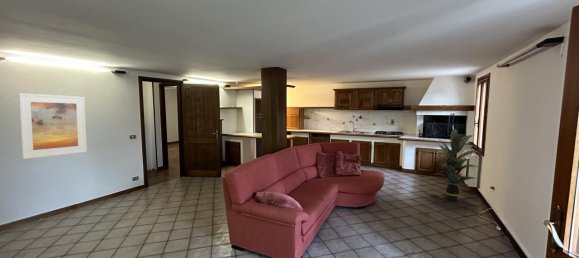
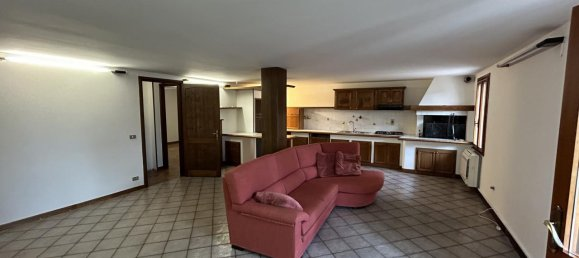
- indoor plant [430,128,484,202]
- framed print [18,93,88,160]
